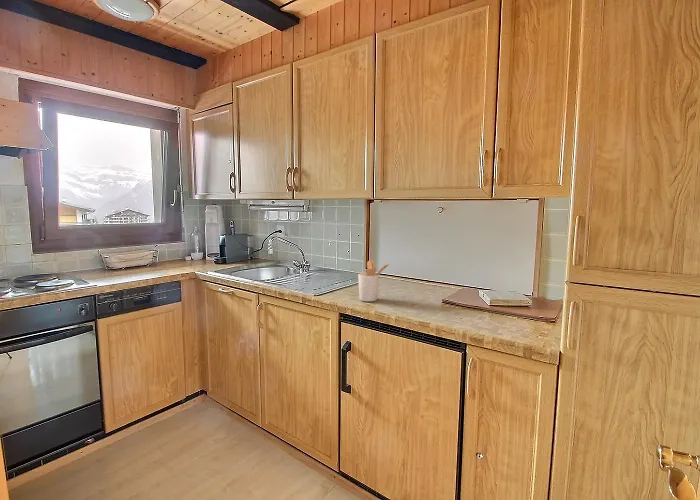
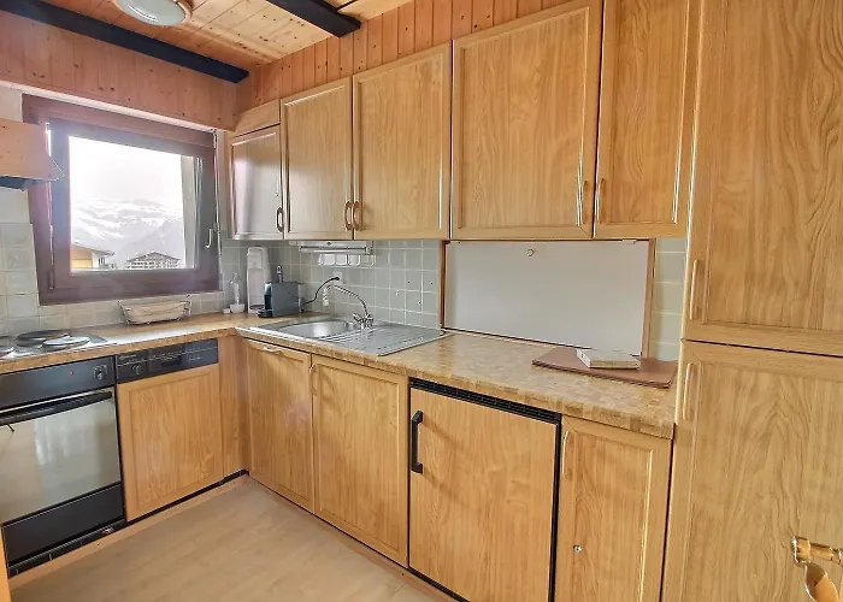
- utensil holder [357,259,390,302]
